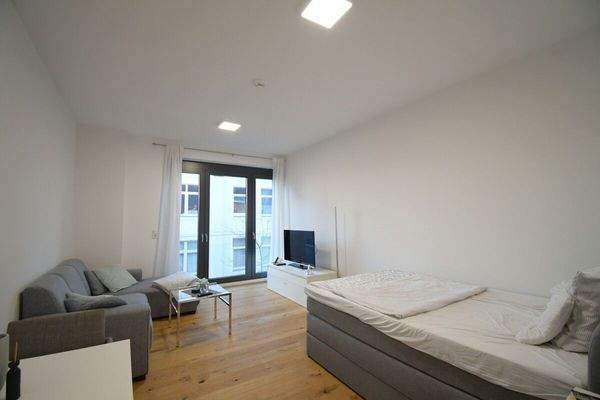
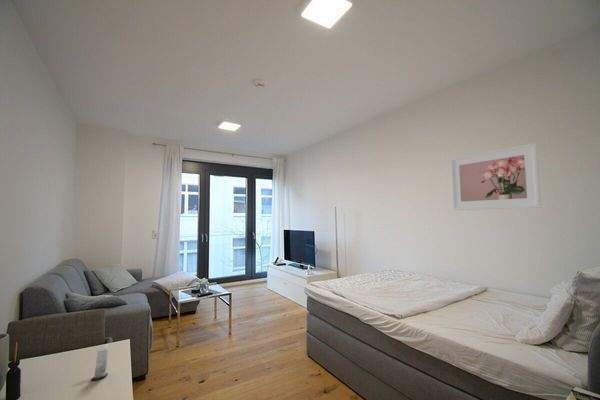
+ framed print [449,142,542,211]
+ candle [90,346,109,381]
